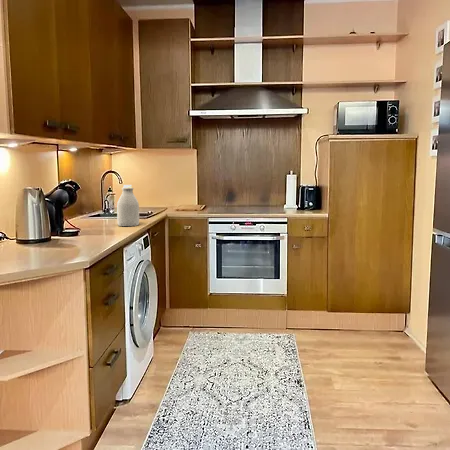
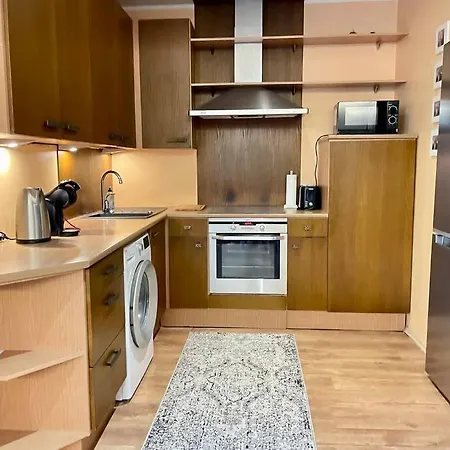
- bottle [116,184,140,227]
